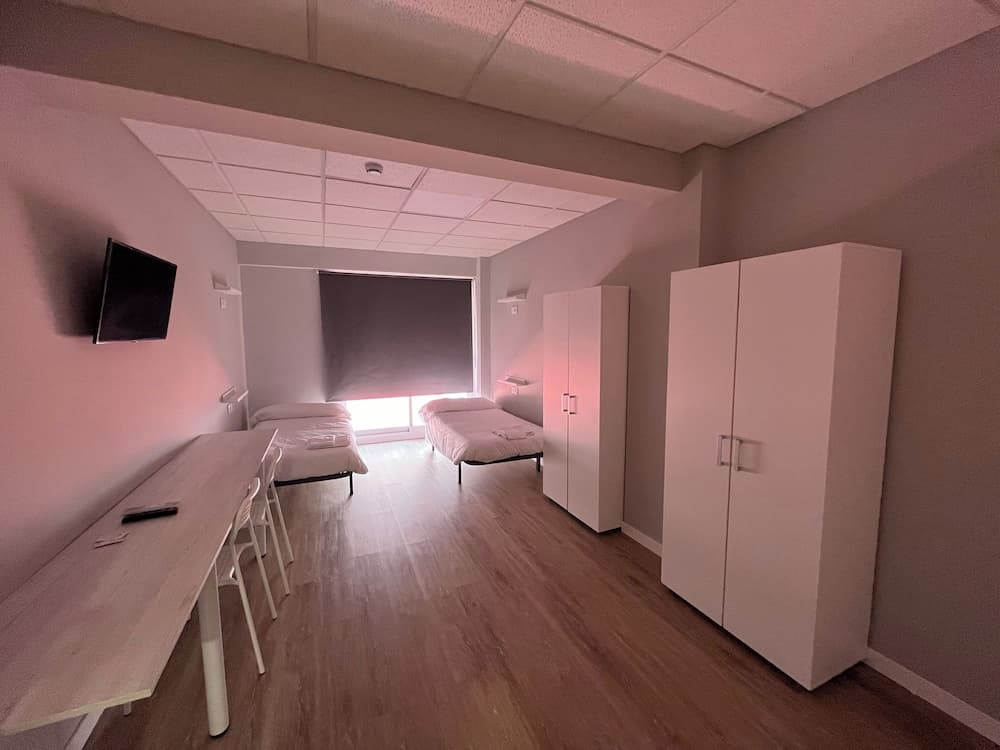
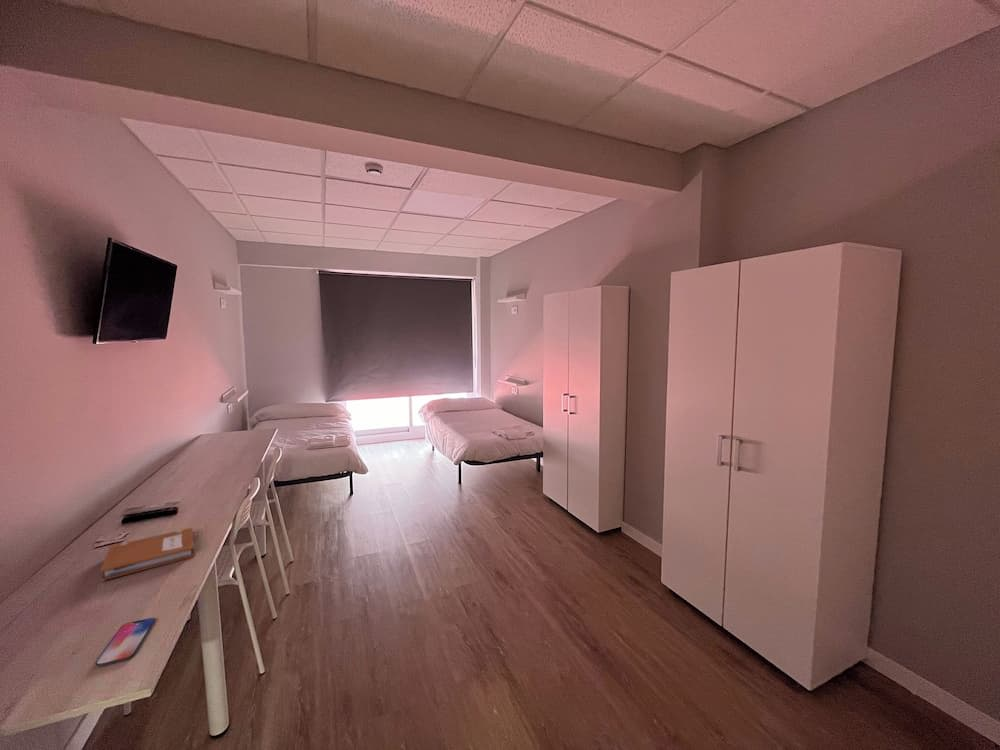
+ smartphone [95,617,156,667]
+ notebook [99,527,198,582]
